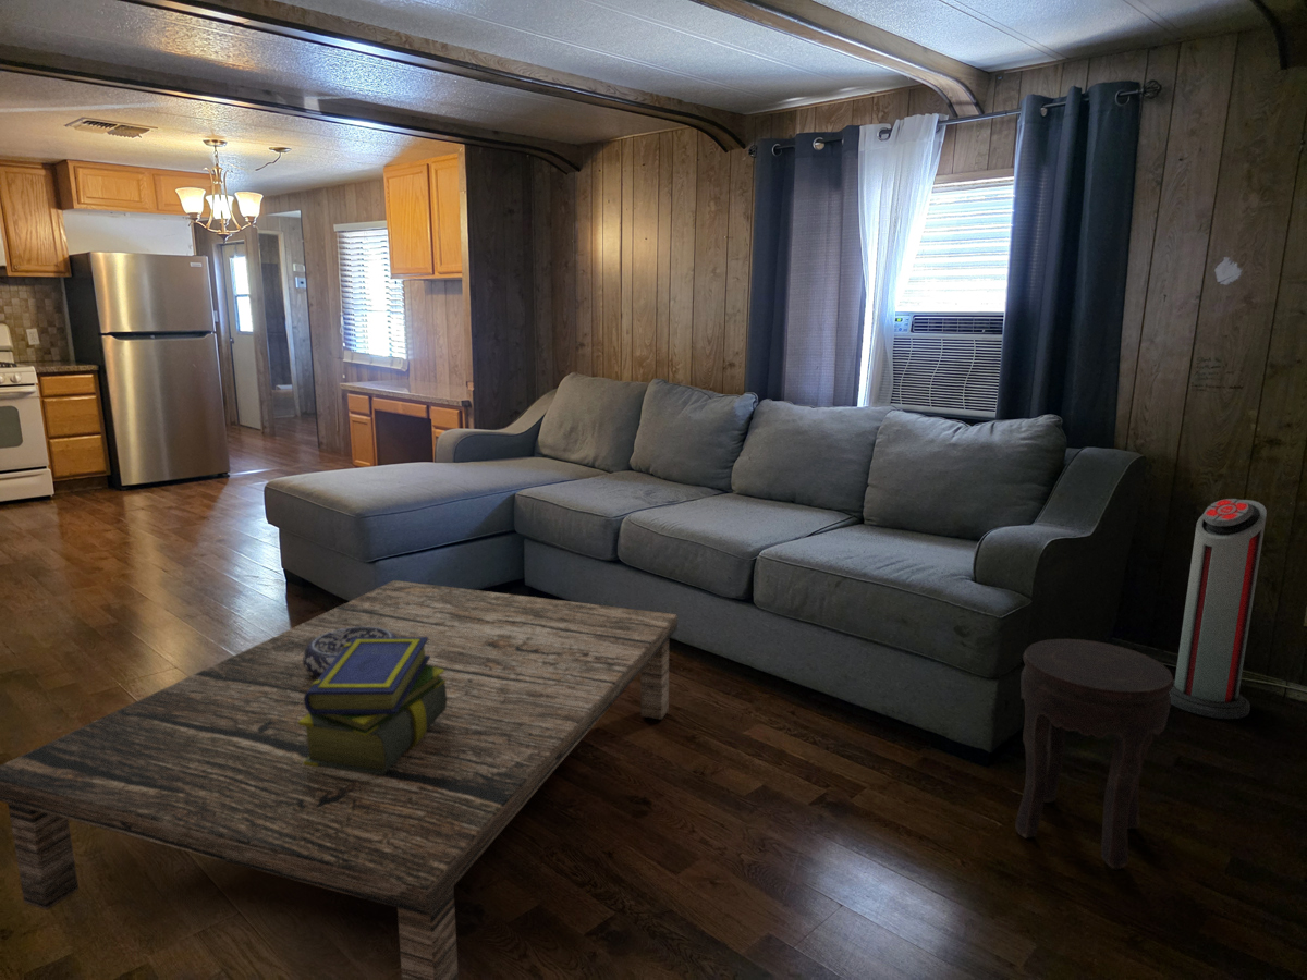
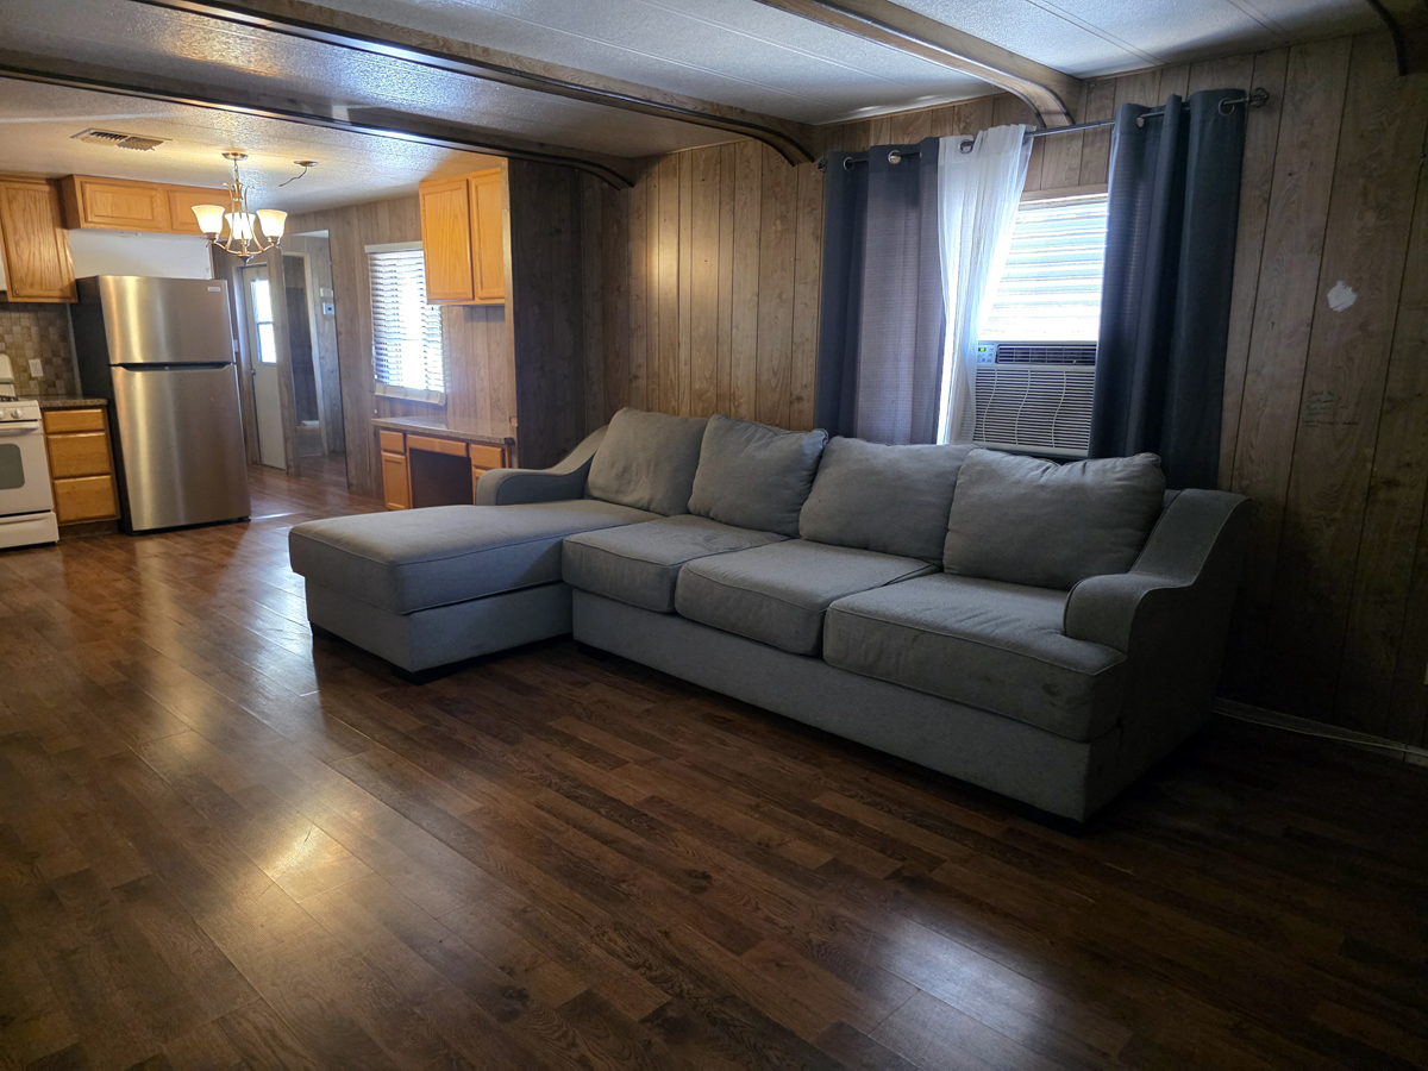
- decorative bowl [303,627,396,679]
- air purifier [1169,498,1268,720]
- coffee table [0,579,679,980]
- stack of books [298,637,447,775]
- side table [1014,638,1174,870]
